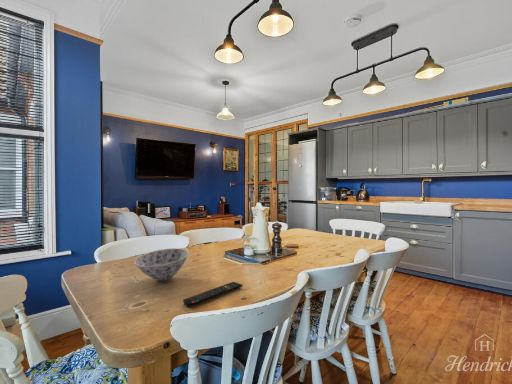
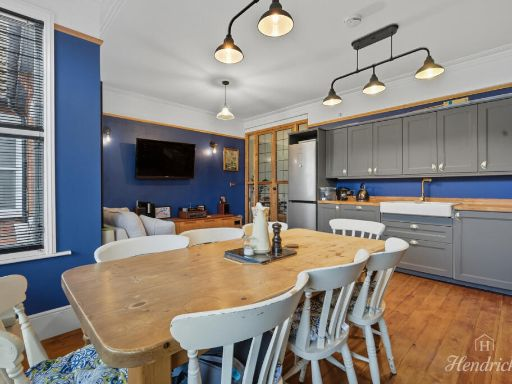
- bowl [133,247,190,282]
- remote control [182,281,244,308]
